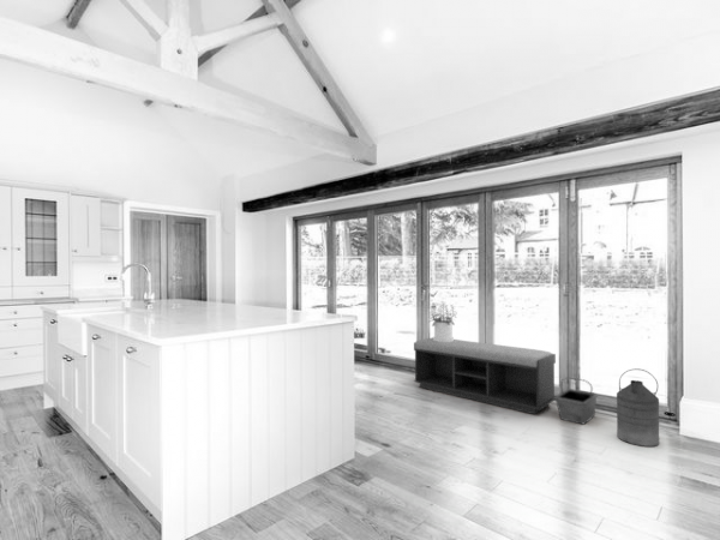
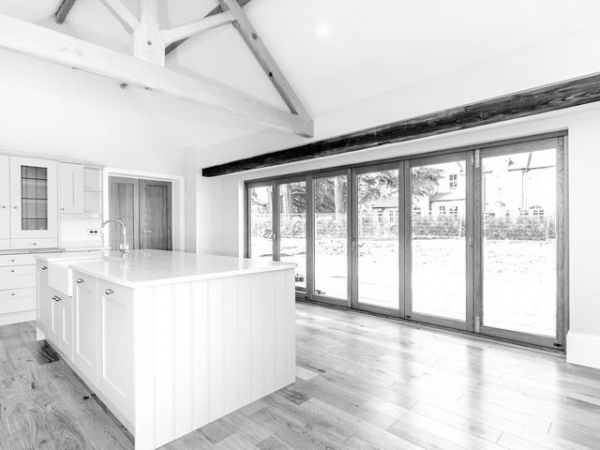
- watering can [616,367,660,448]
- bench [413,336,557,415]
- potted plant [427,302,458,342]
- basket [554,377,598,426]
